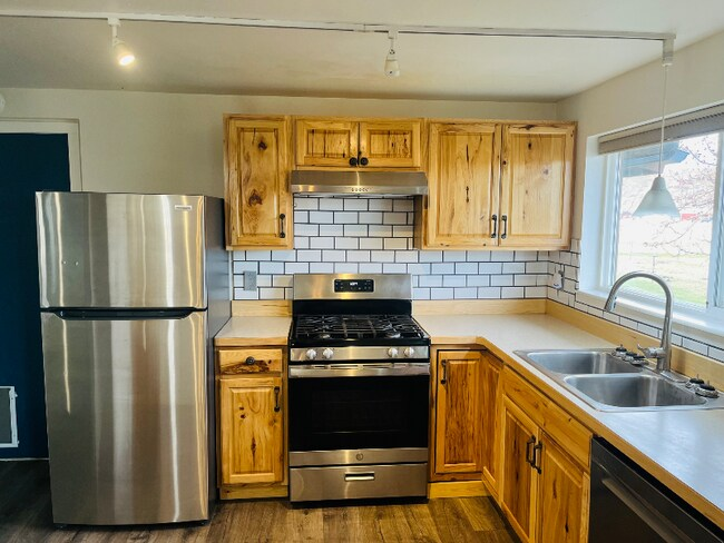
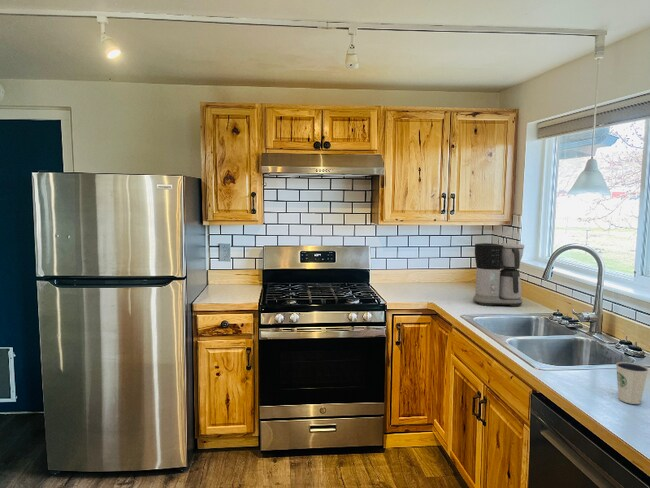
+ coffee maker [472,242,525,307]
+ dixie cup [615,361,650,405]
